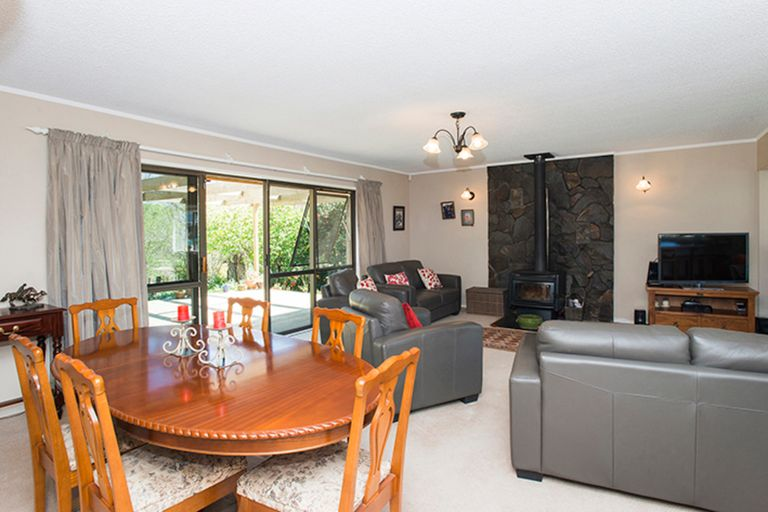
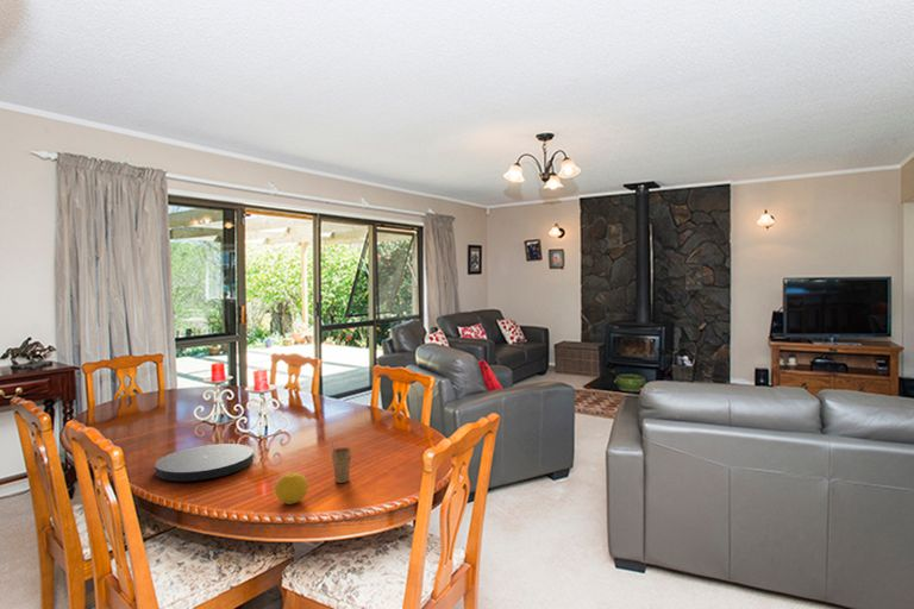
+ cup [331,441,352,484]
+ fruit [274,471,309,506]
+ plate [154,442,255,482]
